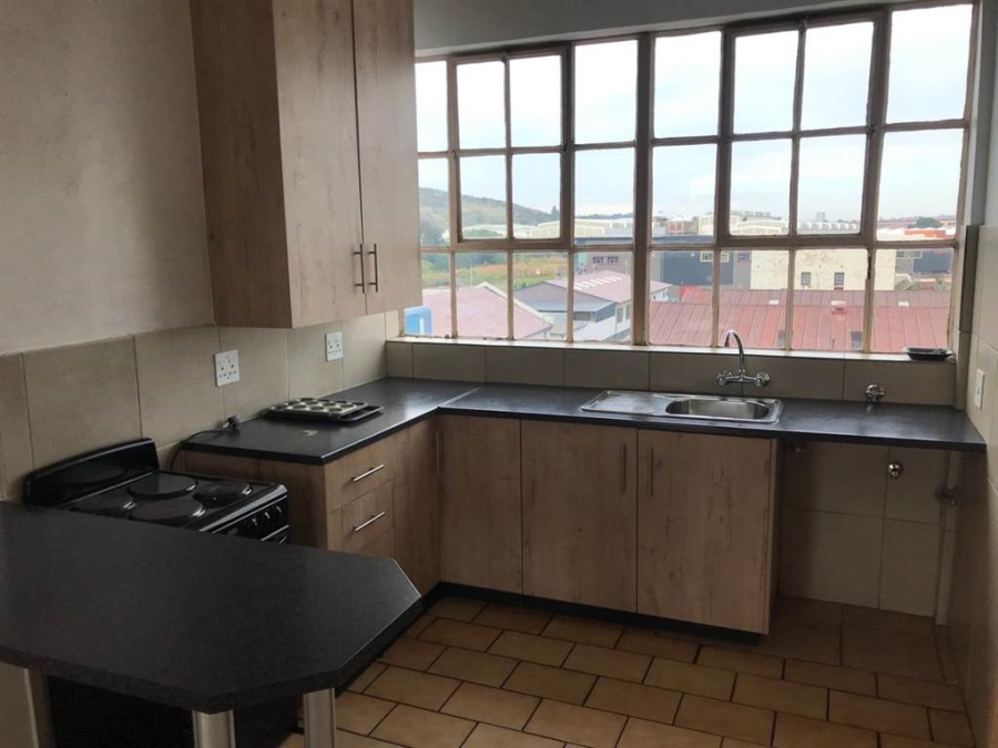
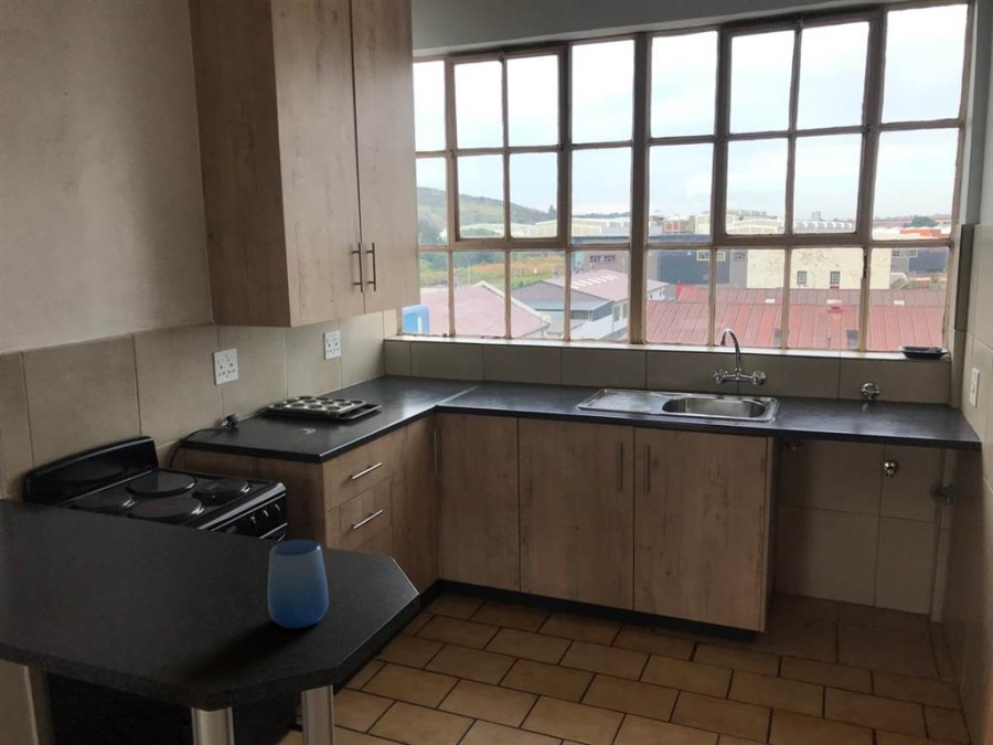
+ cup [267,539,330,630]
